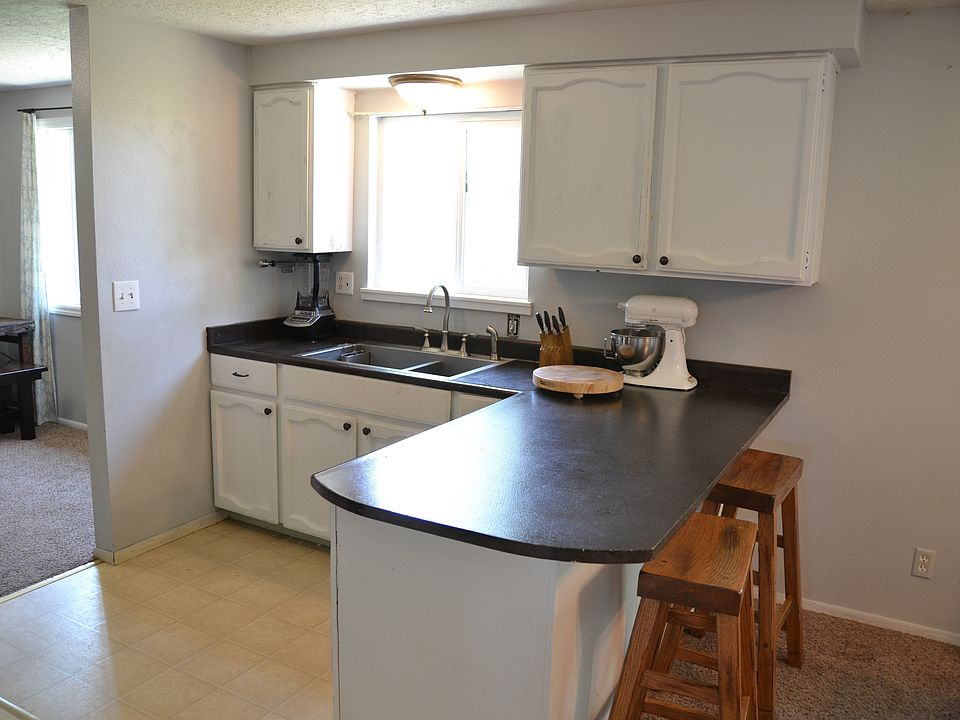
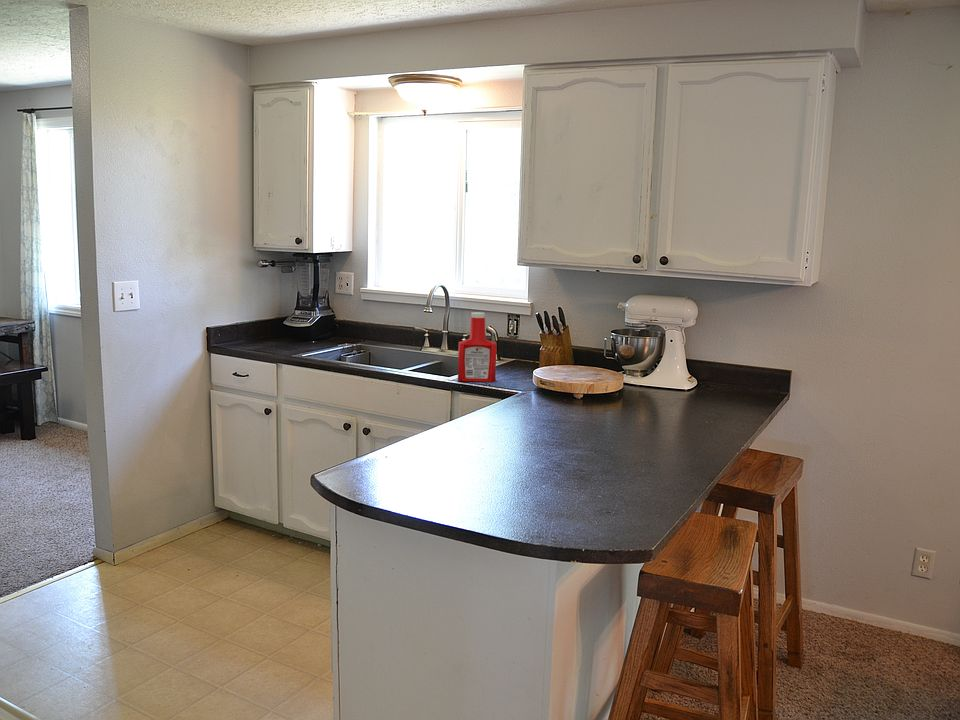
+ soap bottle [457,311,497,383]
